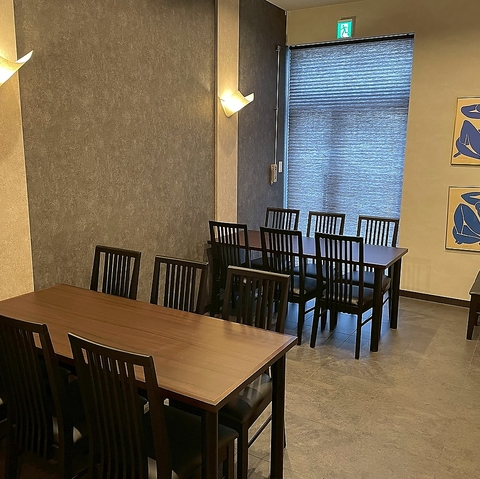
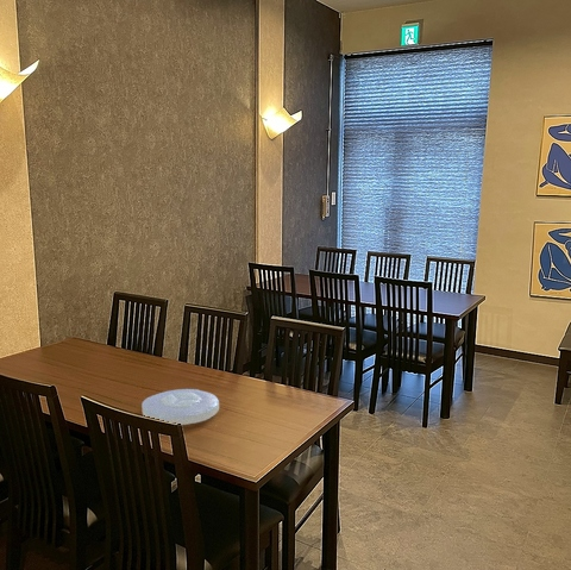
+ plate [140,388,220,426]
